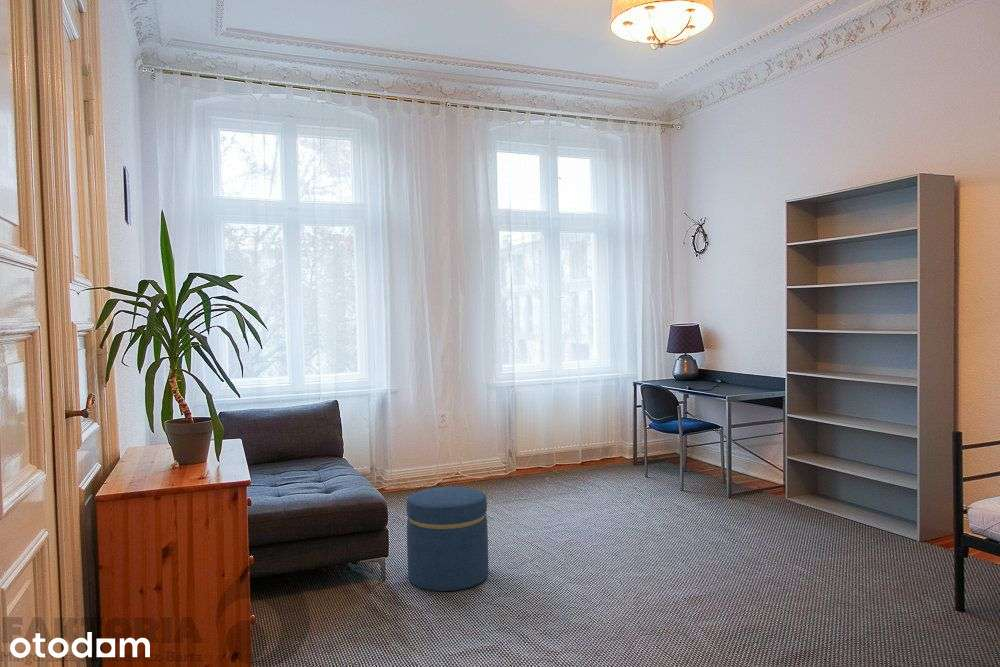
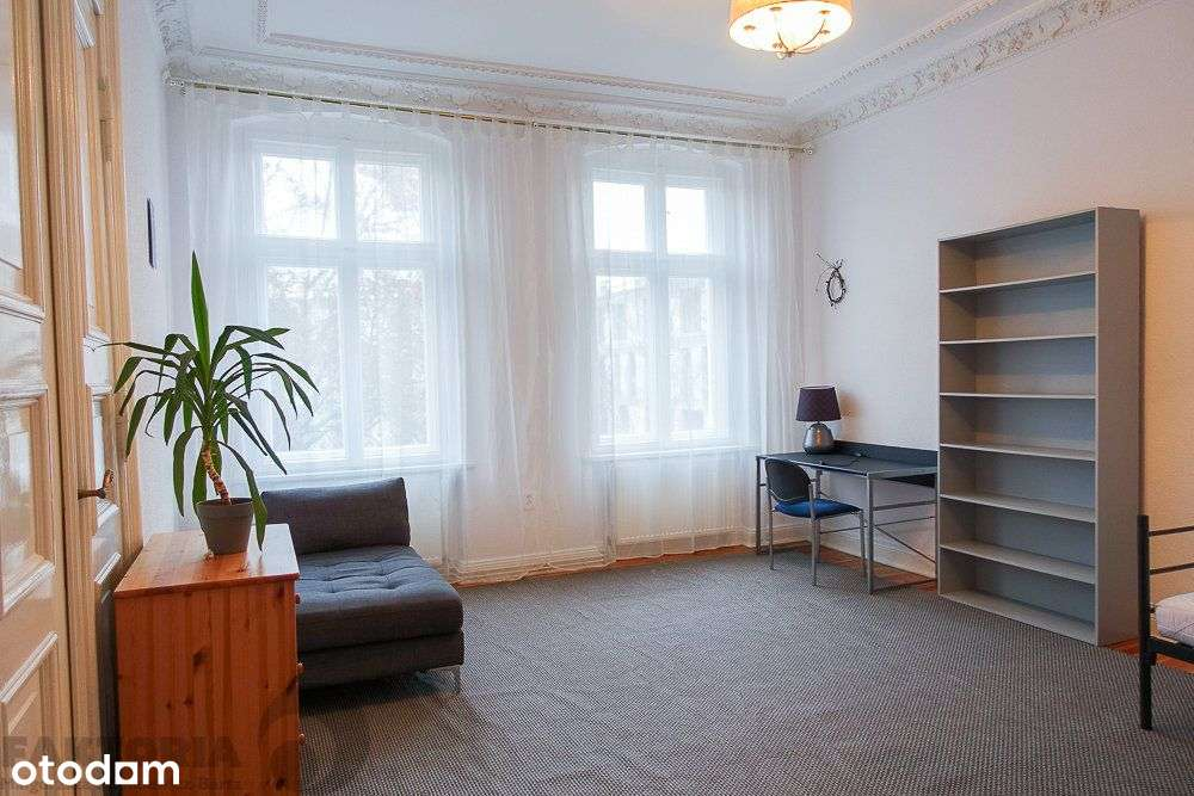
- ottoman [405,486,489,592]
